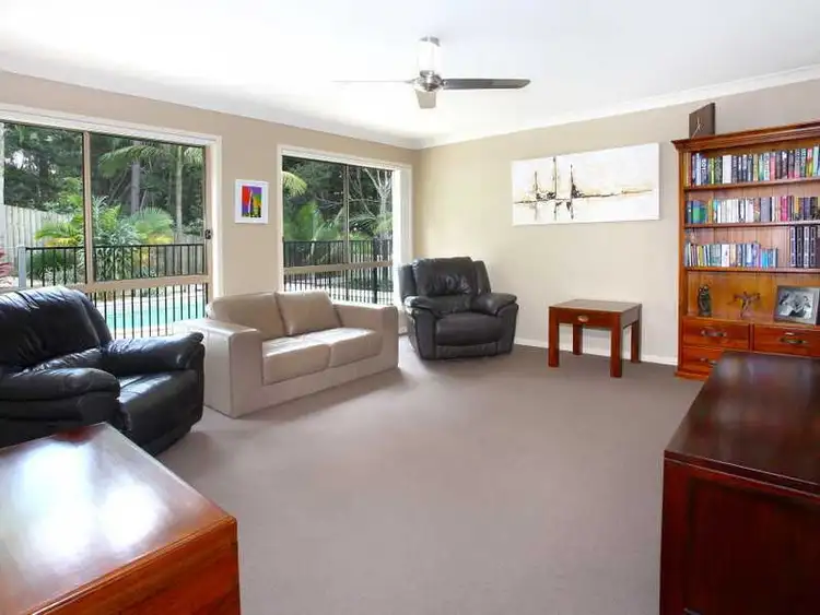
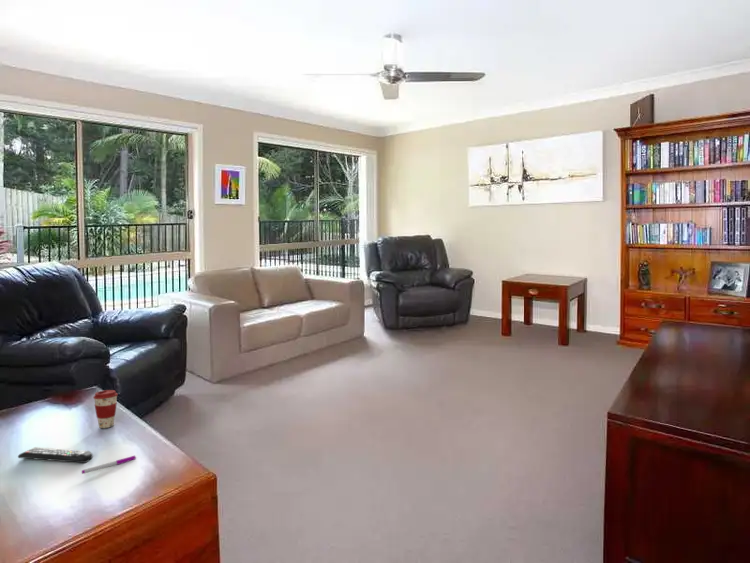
+ remote control [17,446,94,464]
+ coffee cup [92,389,119,429]
+ pen [81,455,137,475]
